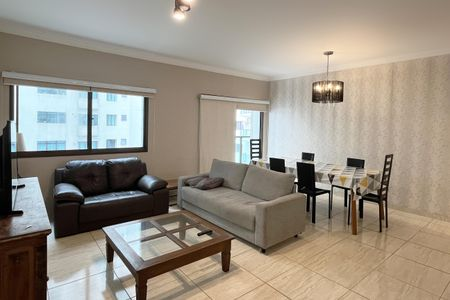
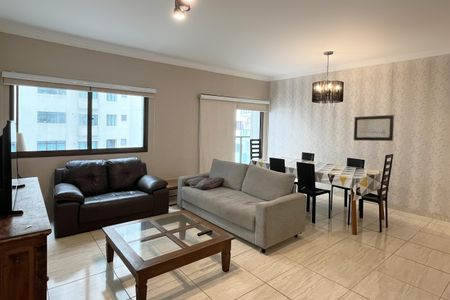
+ wall art [353,114,395,142]
